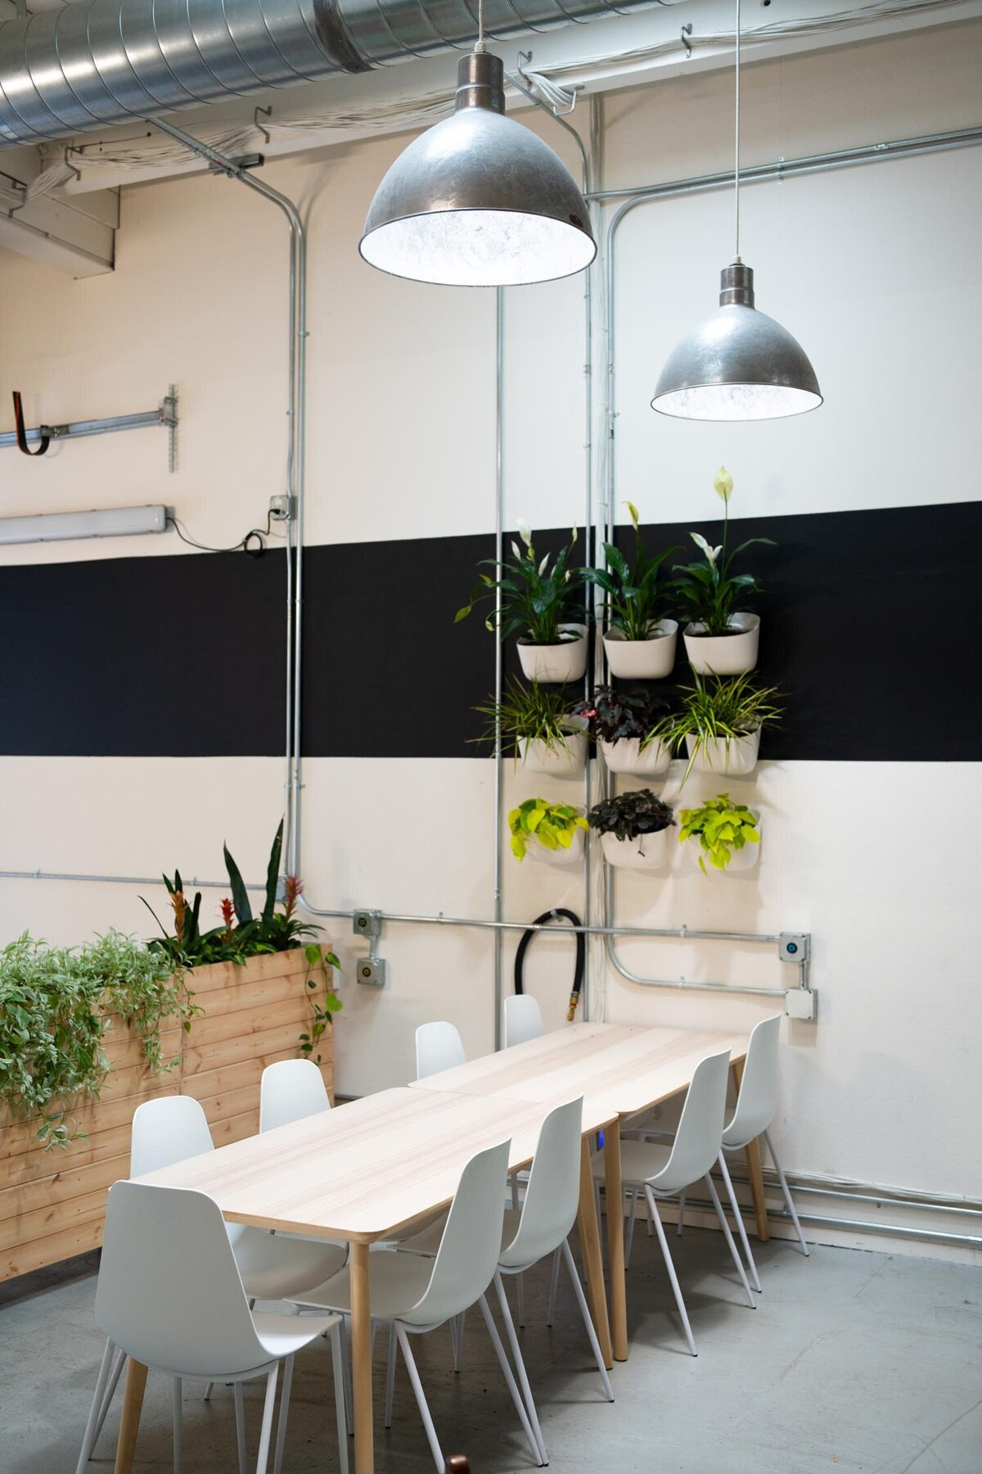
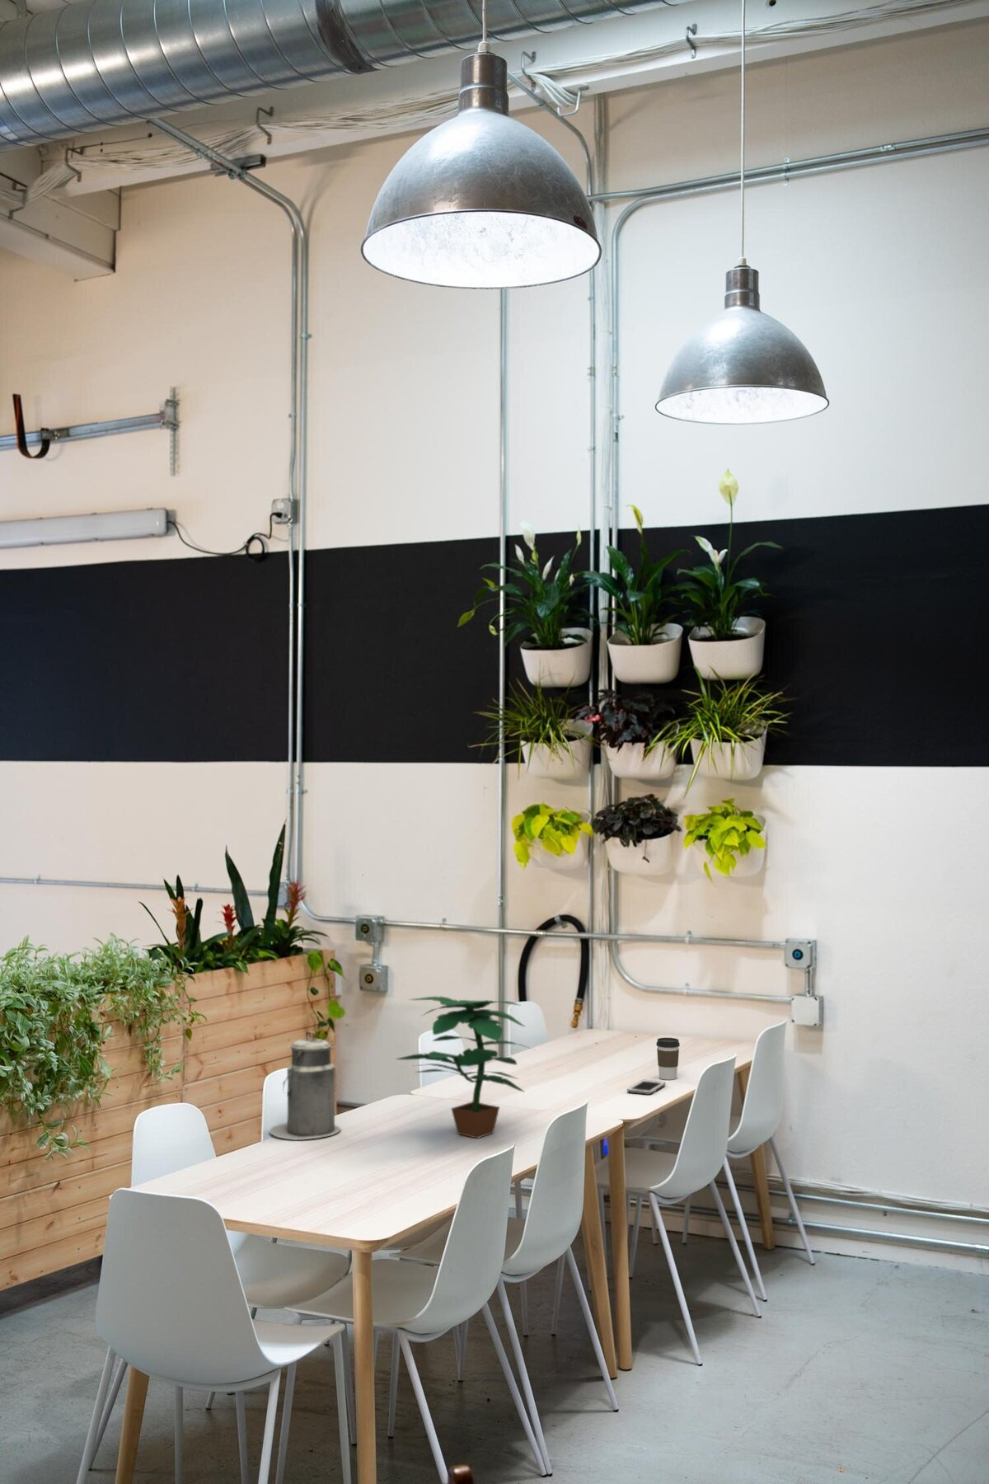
+ coffee cup [656,1037,681,1081]
+ cell phone [626,1079,667,1095]
+ canister [268,1030,342,1141]
+ potted plant [395,995,536,1140]
